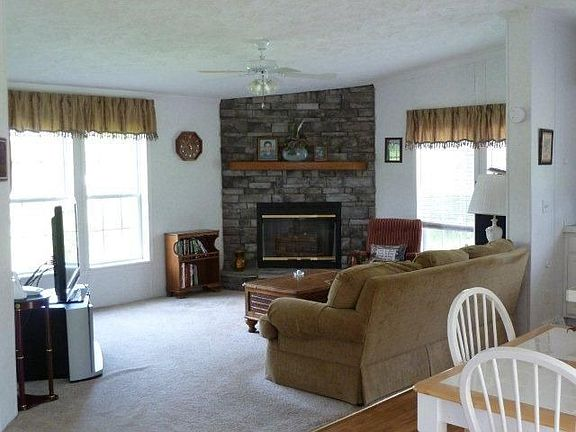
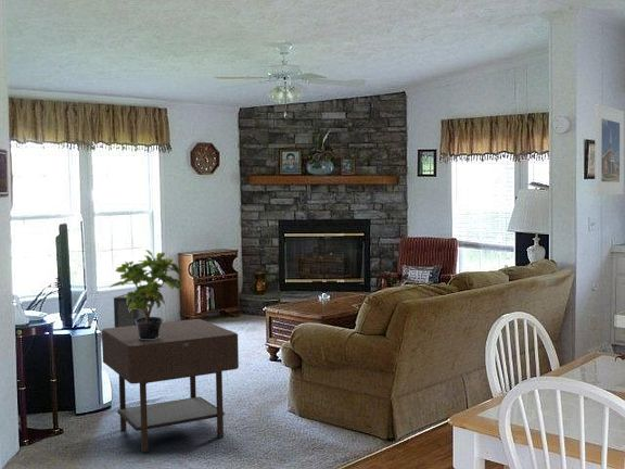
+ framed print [594,103,625,197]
+ side table [101,318,240,454]
+ speaker [113,293,149,328]
+ potted plant [110,249,184,340]
